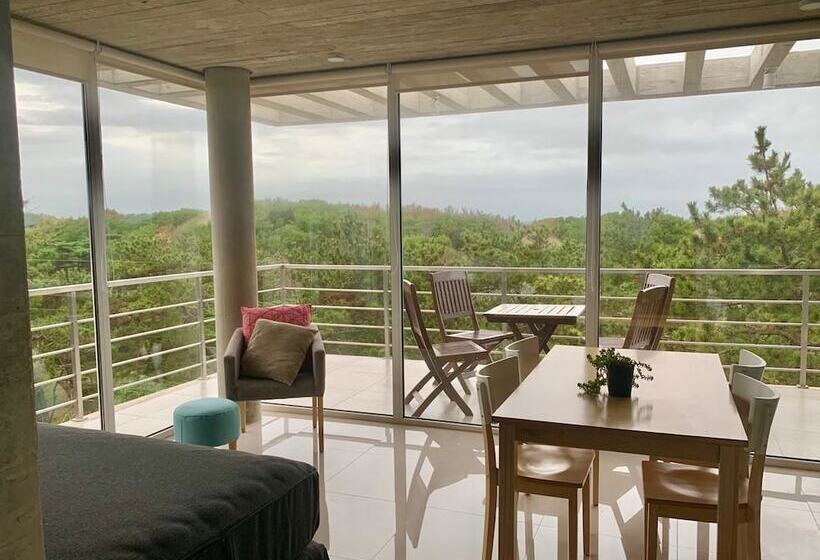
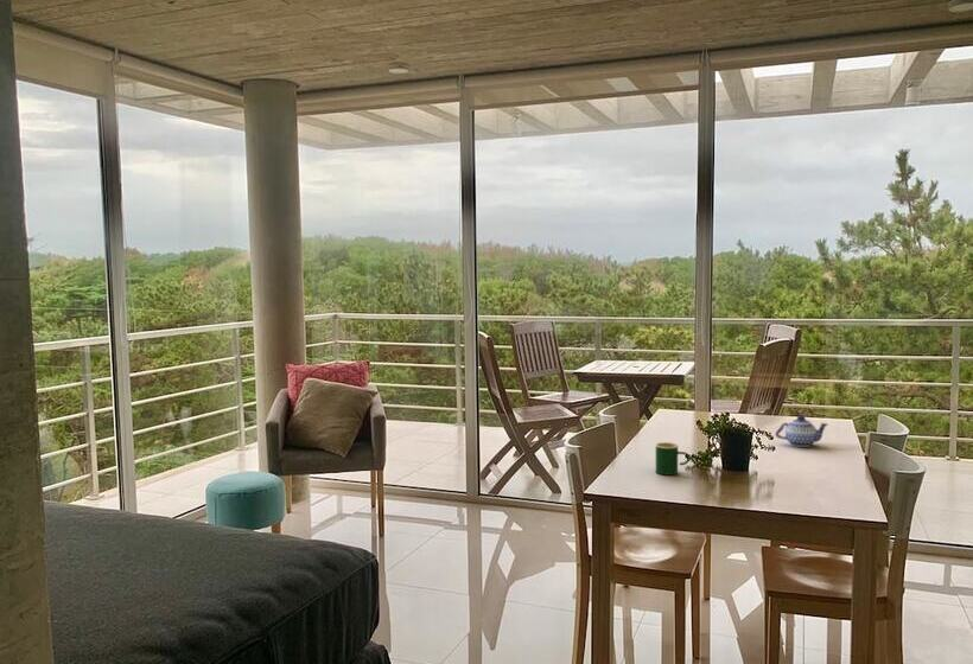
+ teapot [774,414,829,448]
+ mug [654,441,691,477]
